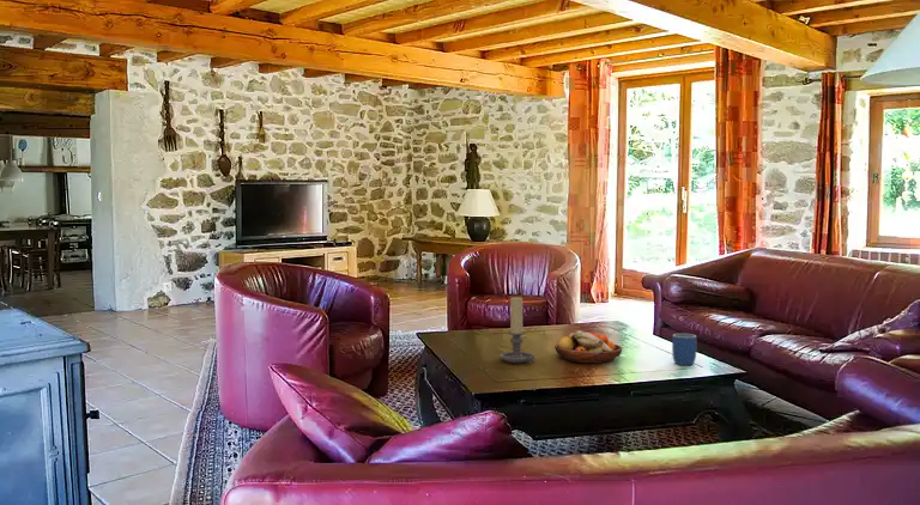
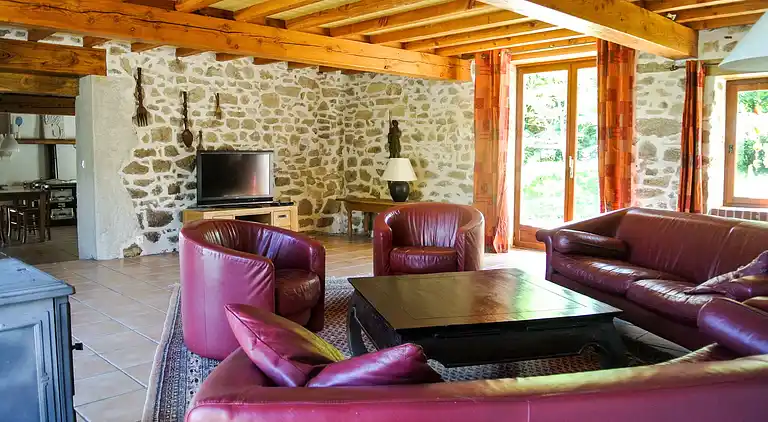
- candle holder [498,296,537,365]
- mug [671,333,697,366]
- fruit bowl [553,329,623,364]
